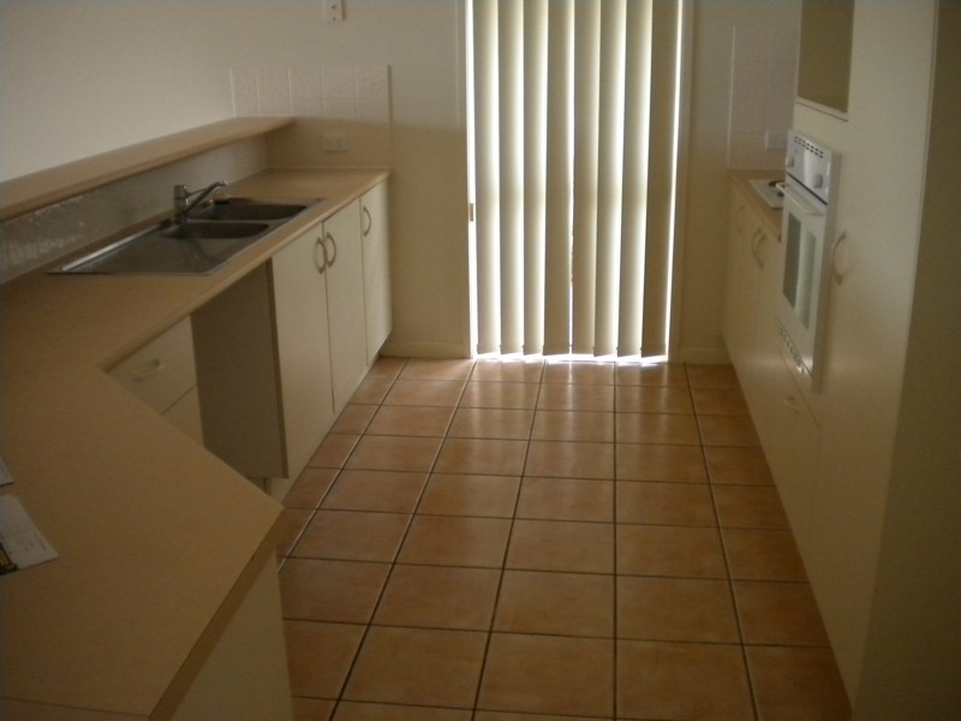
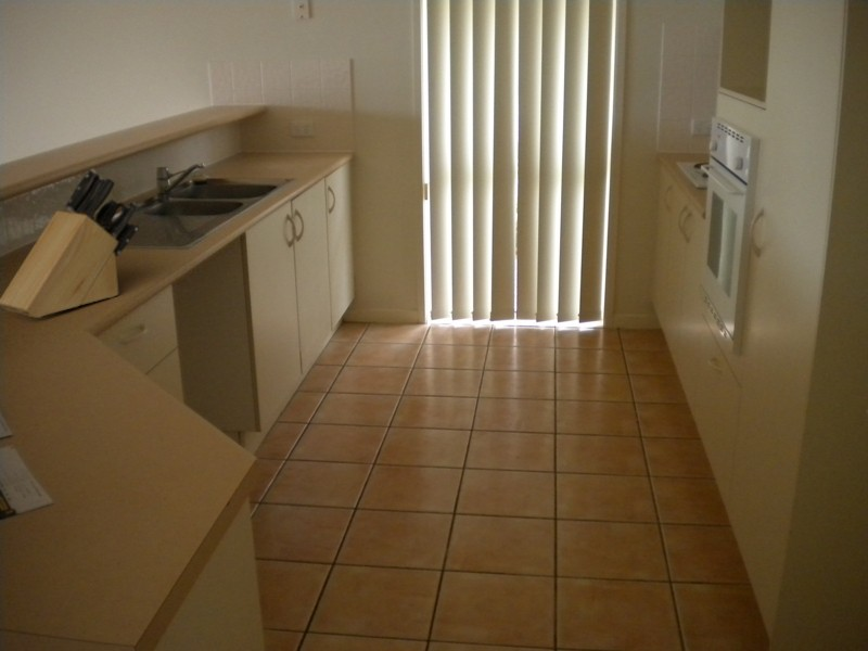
+ knife block [0,168,140,319]
